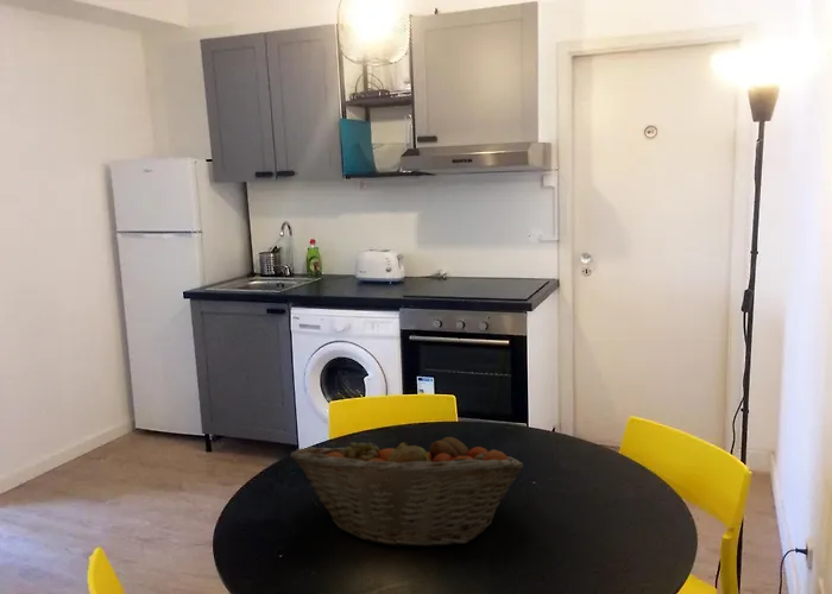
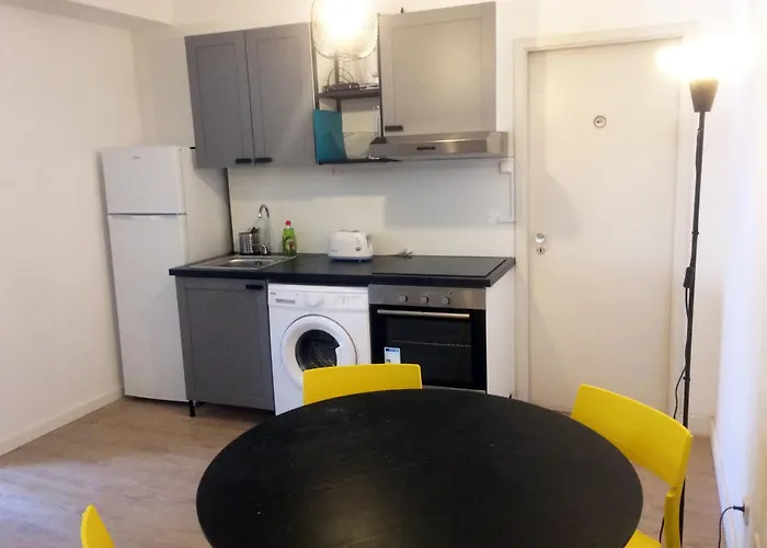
- fruit basket [289,429,524,549]
